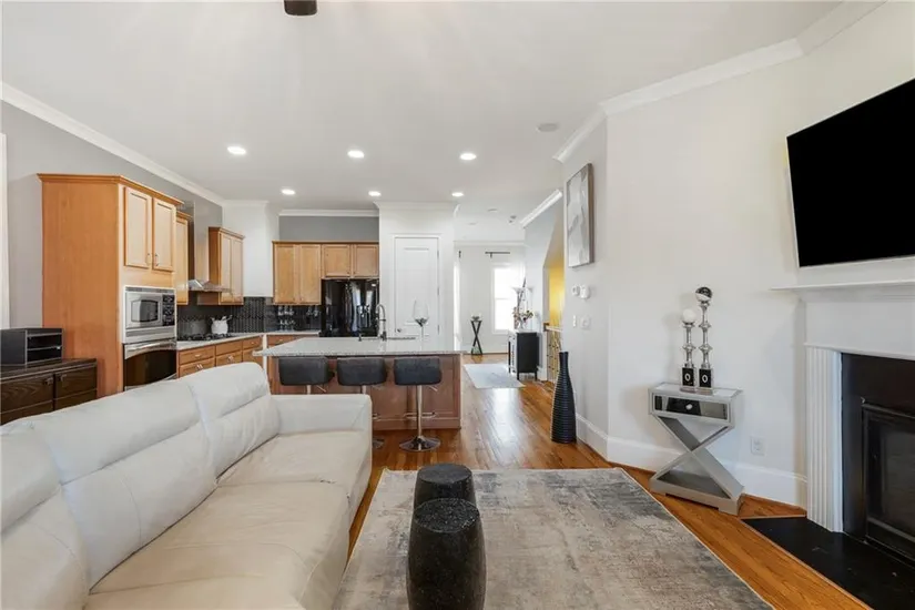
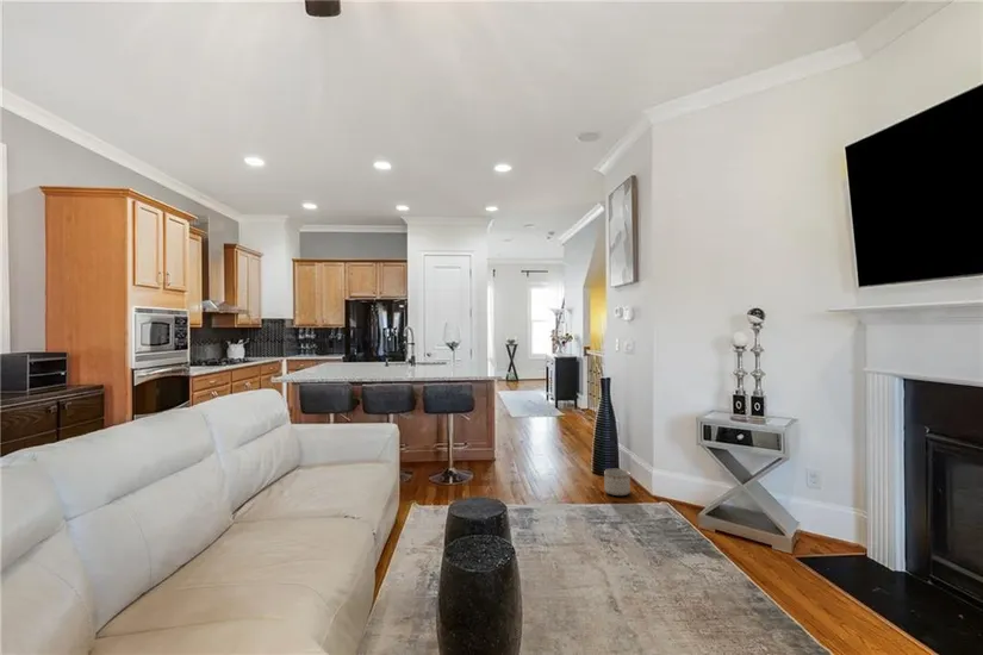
+ planter [603,468,632,497]
